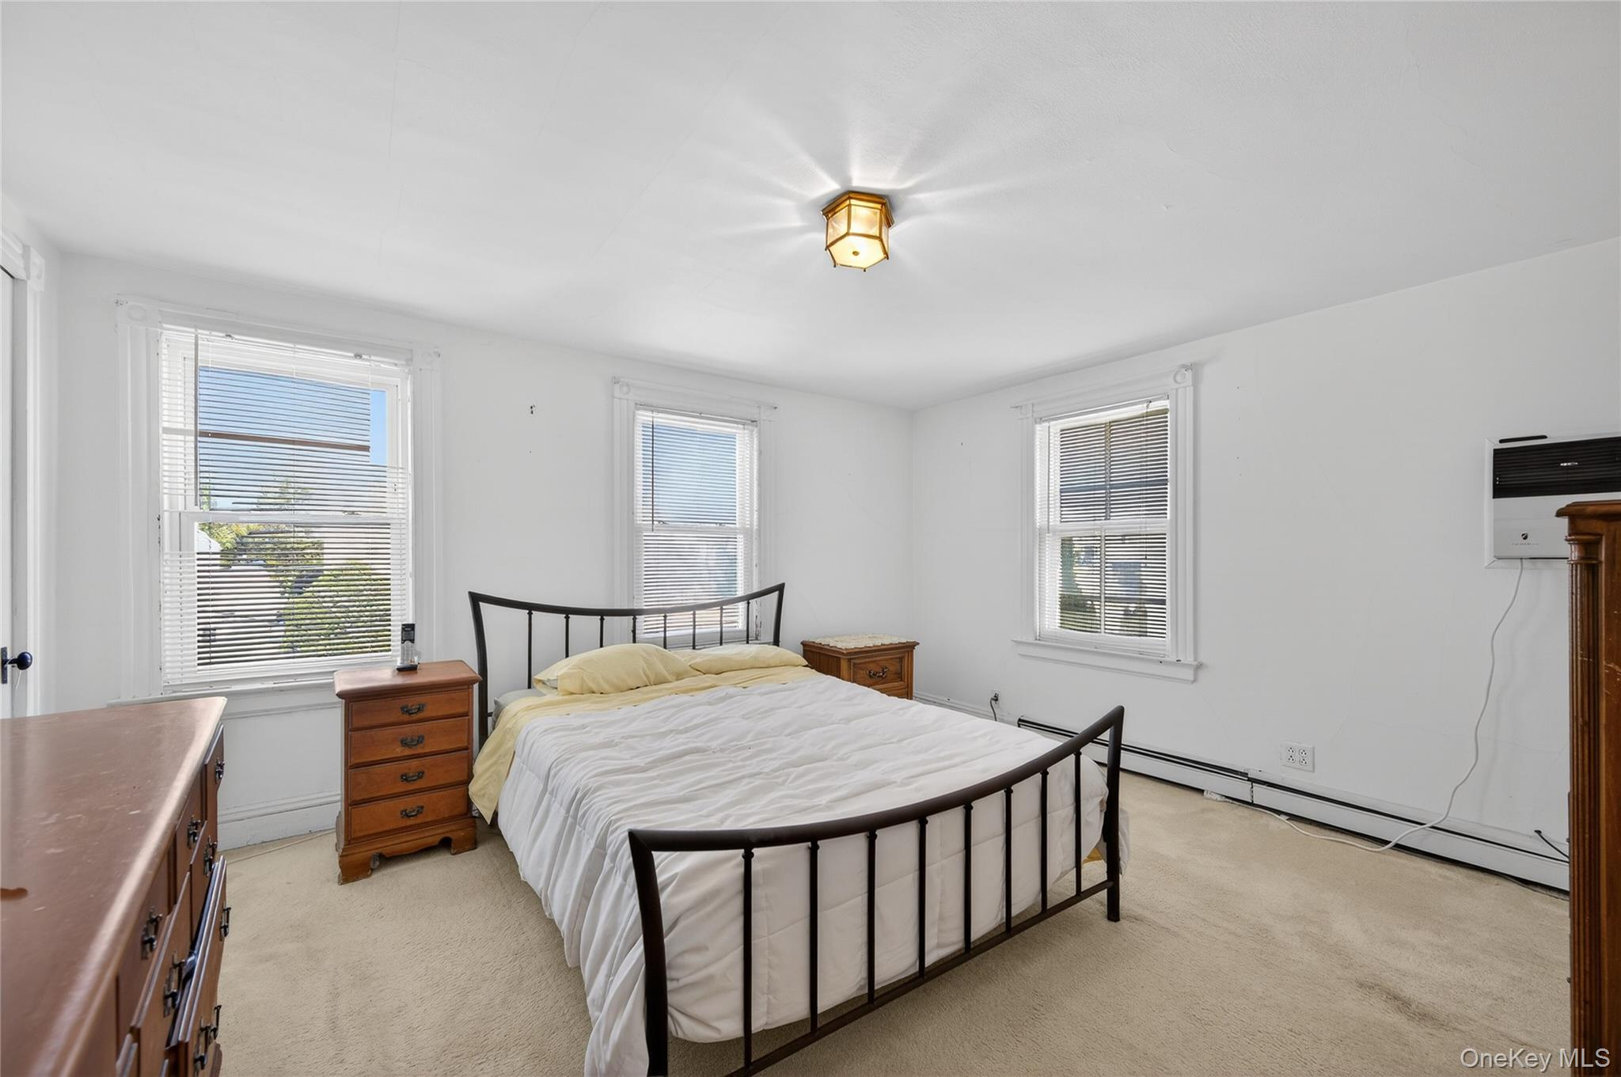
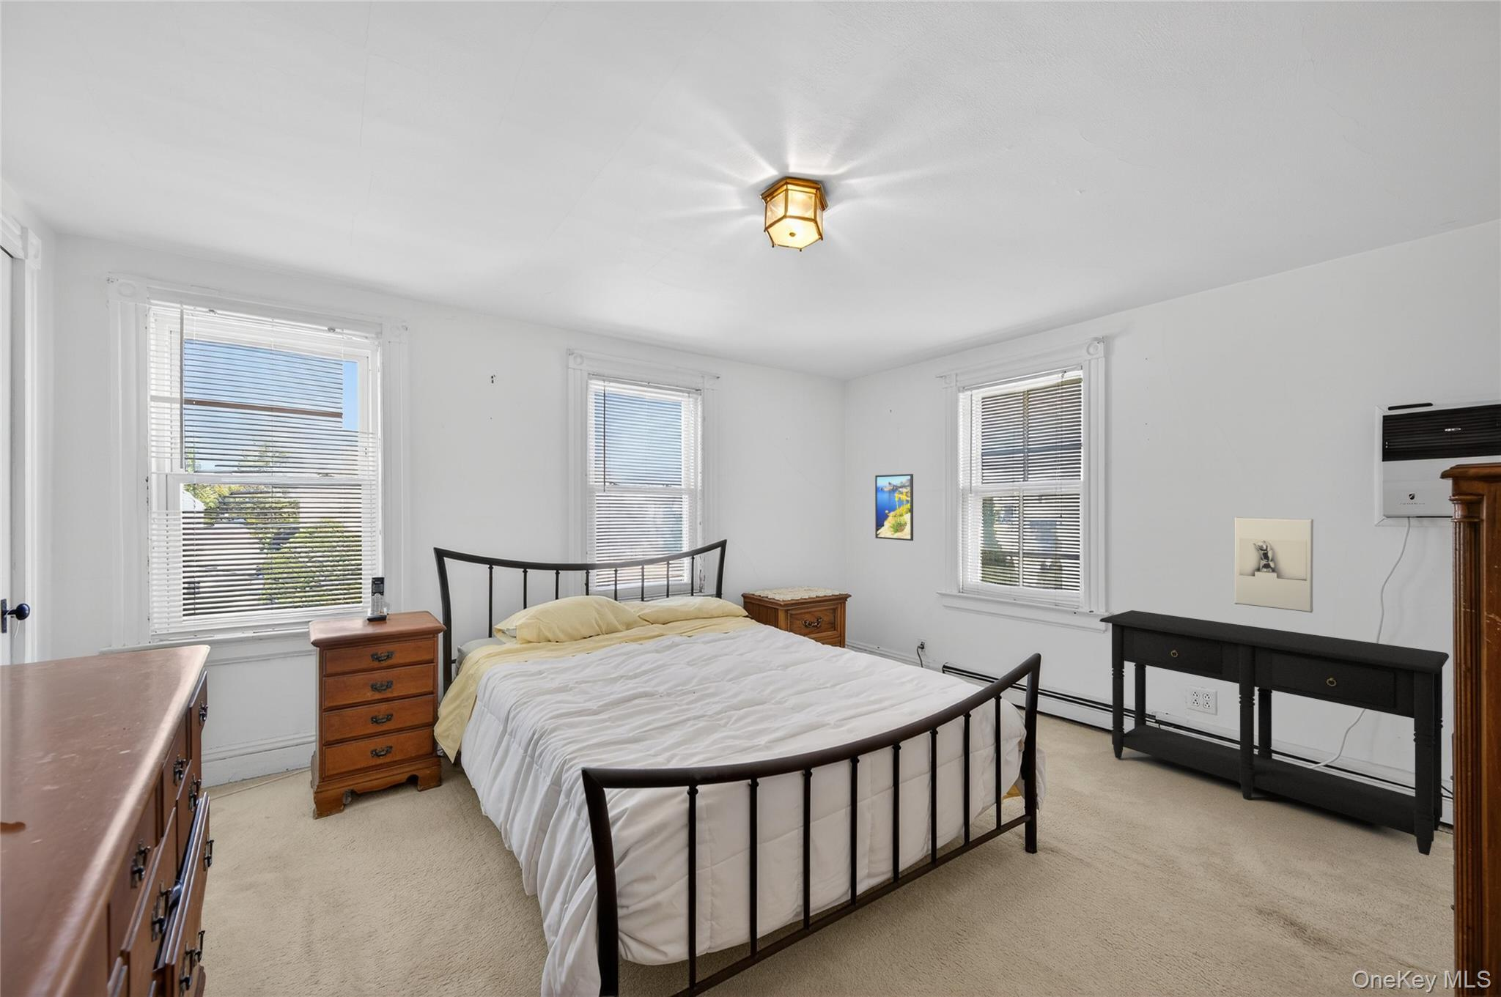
+ console table [1098,610,1450,857]
+ wall sculpture [1234,516,1314,613]
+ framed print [875,473,914,542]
